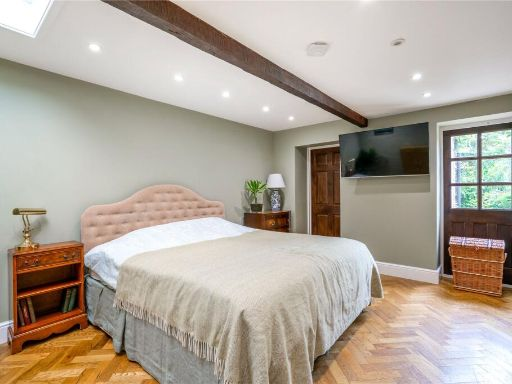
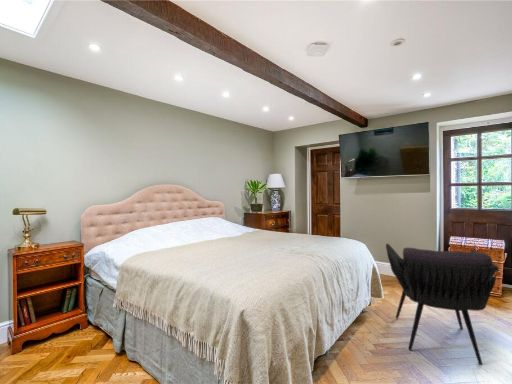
+ armchair [385,243,500,366]
